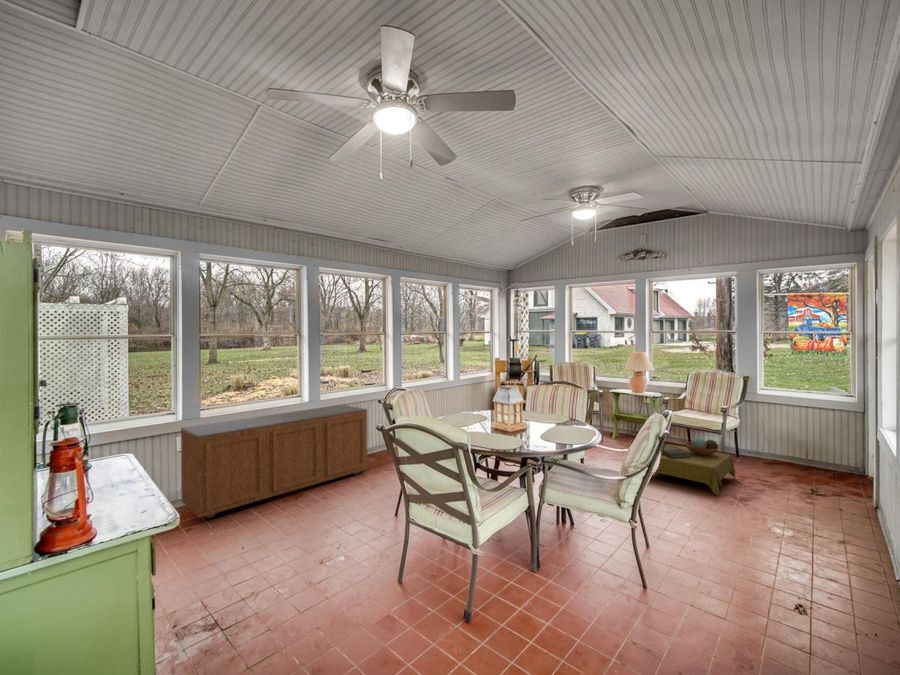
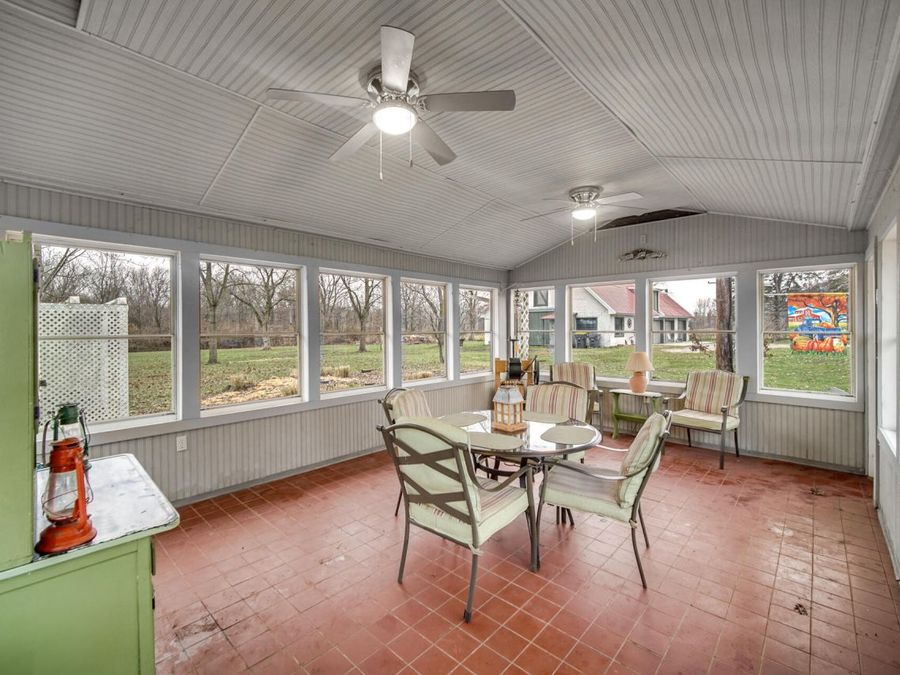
- sideboard [180,404,369,519]
- side table [655,437,736,496]
